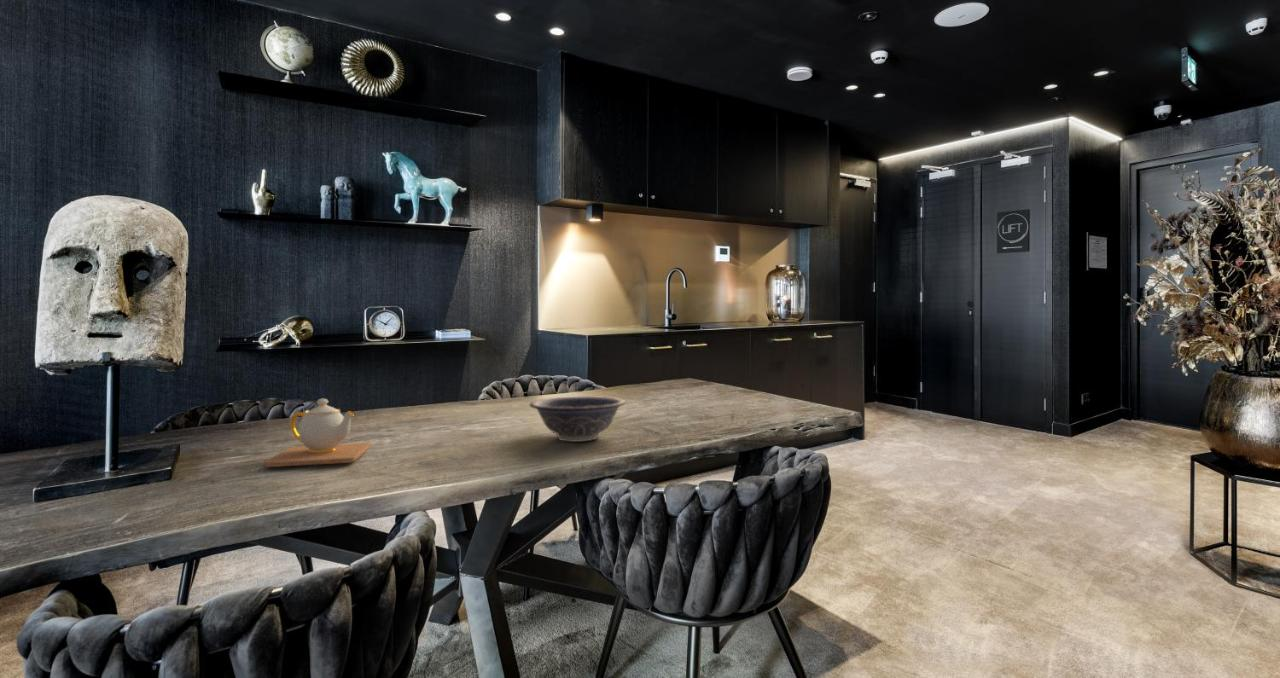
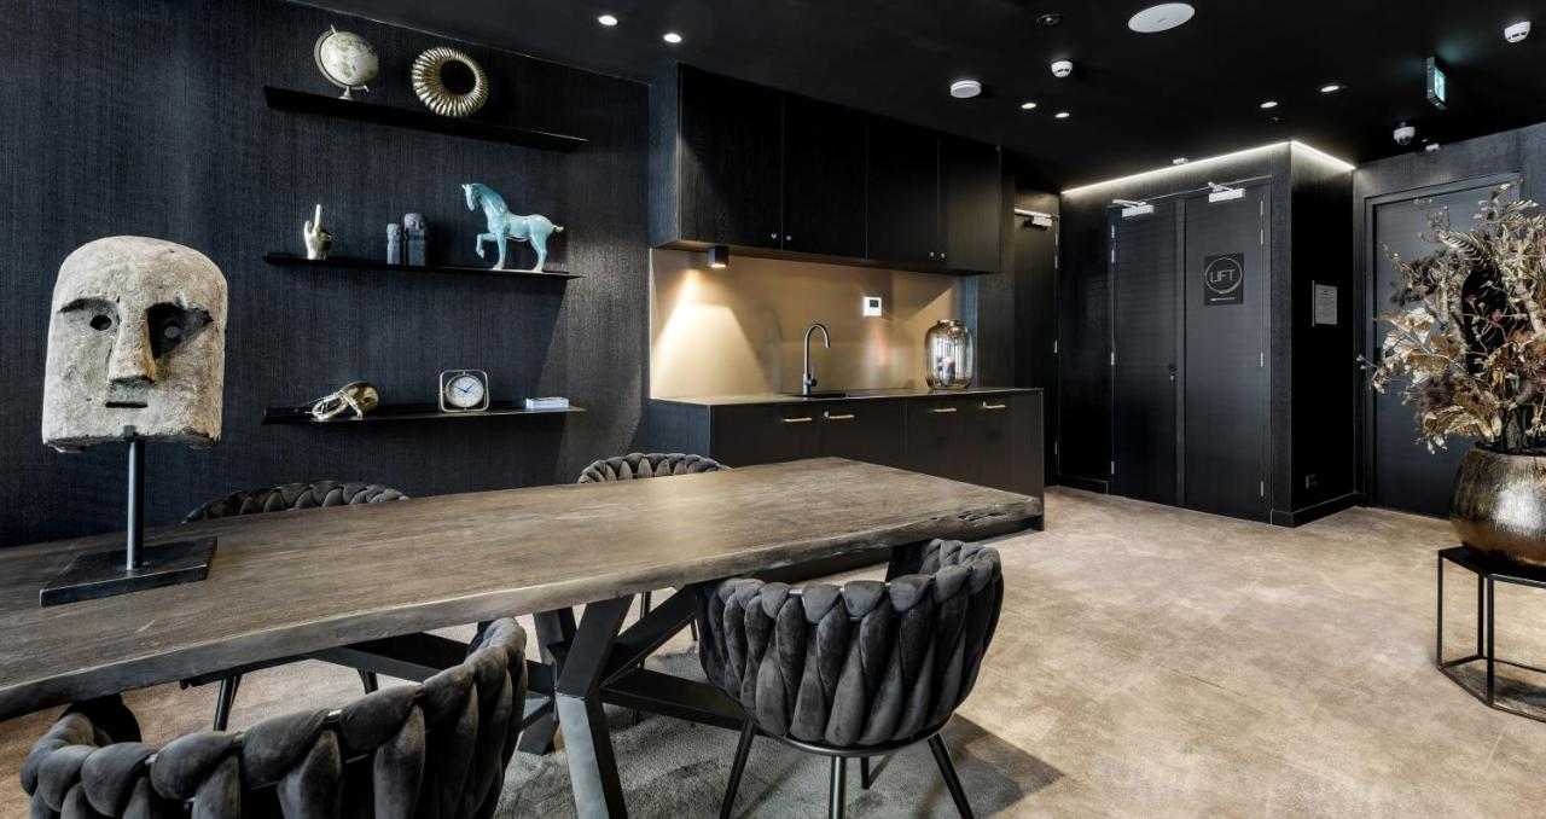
- decorative bowl [529,395,627,443]
- teapot [264,398,371,468]
